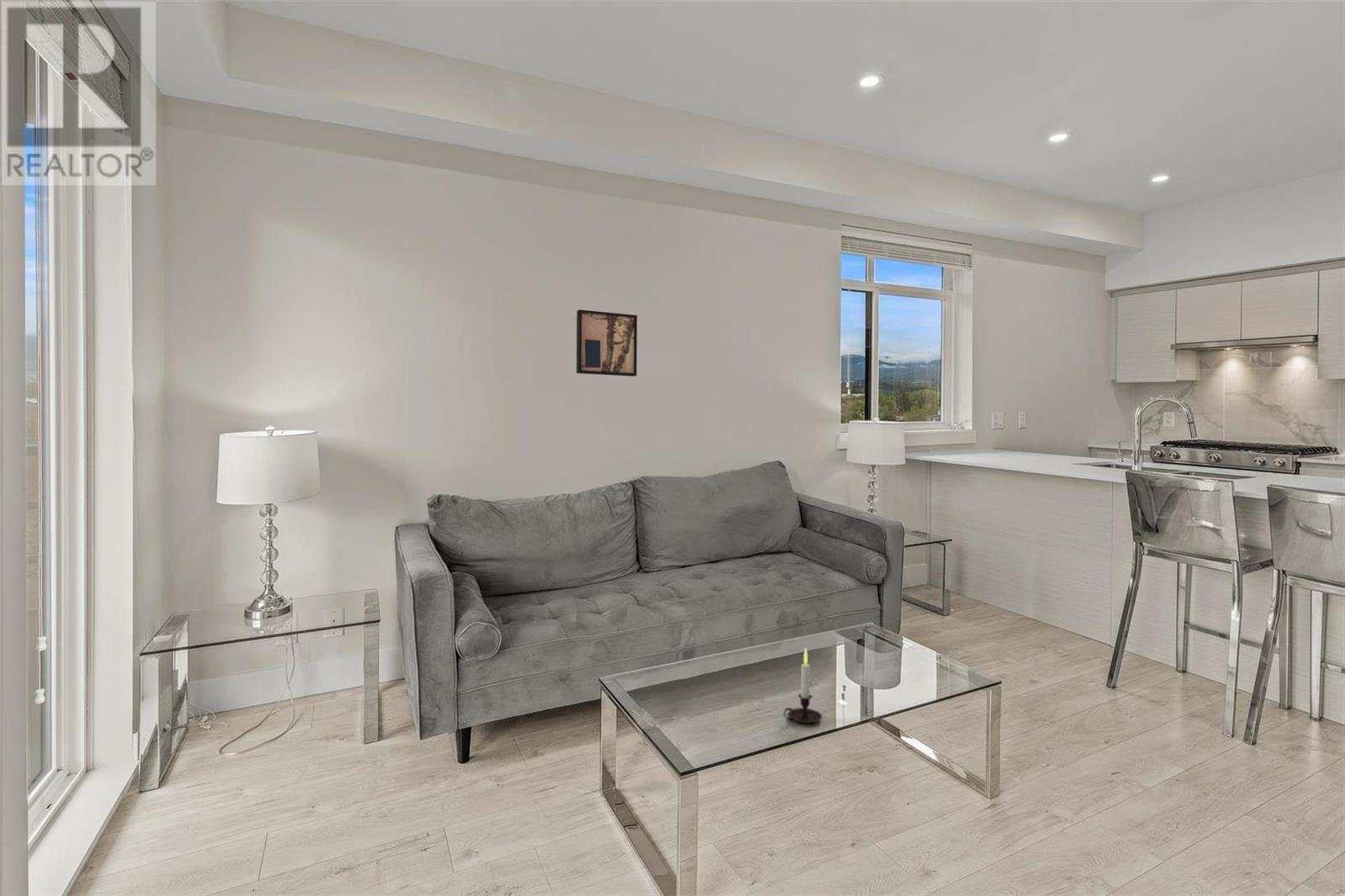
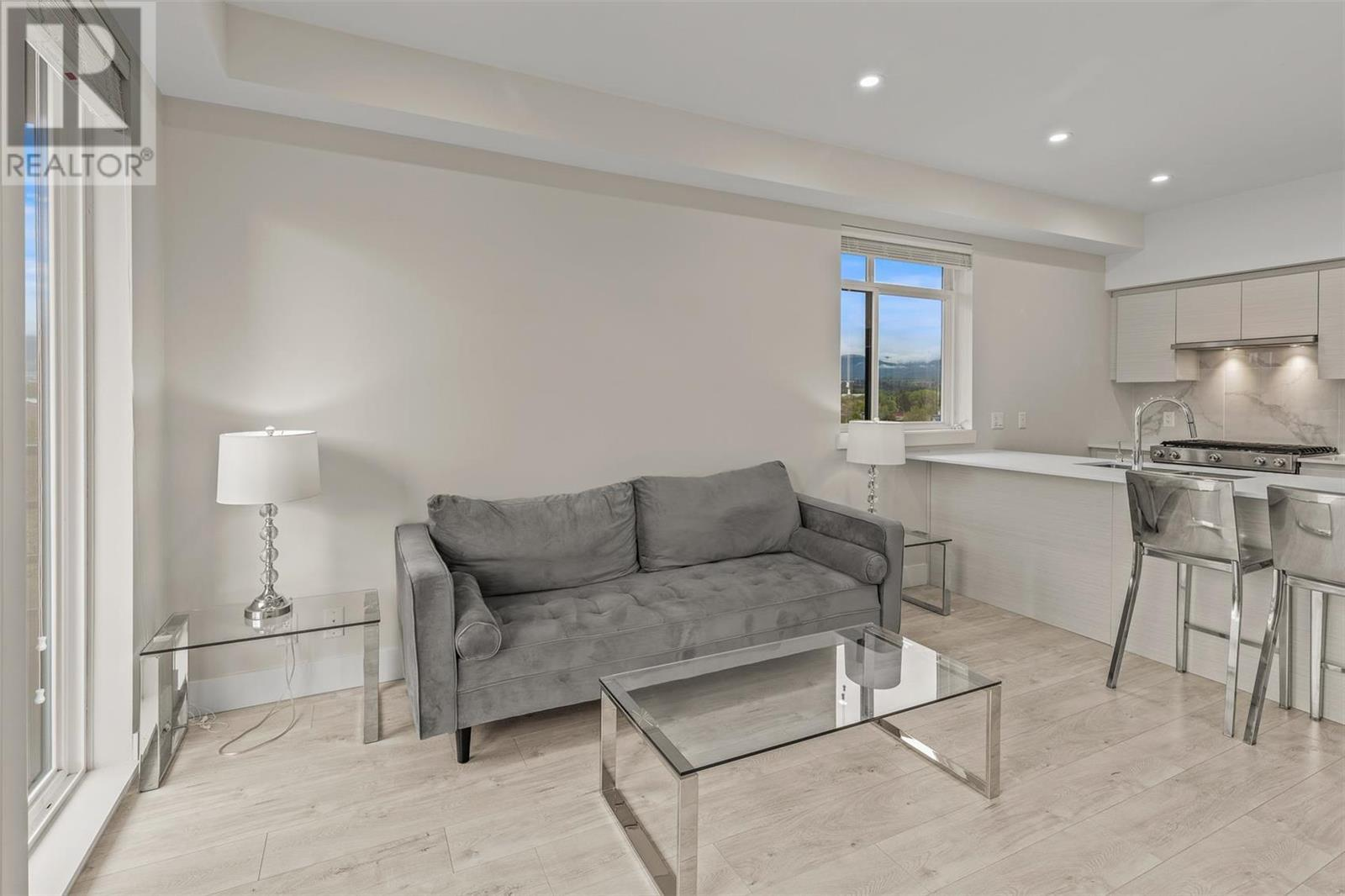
- wall art [576,308,638,377]
- candle [783,646,823,724]
